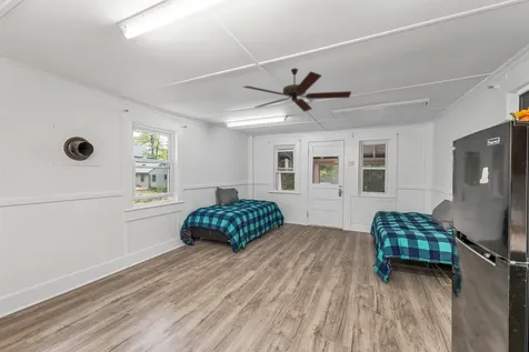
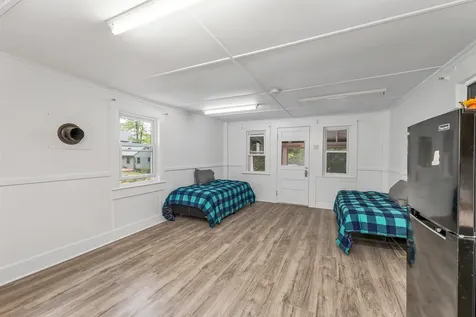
- ceiling fan [242,68,352,112]
